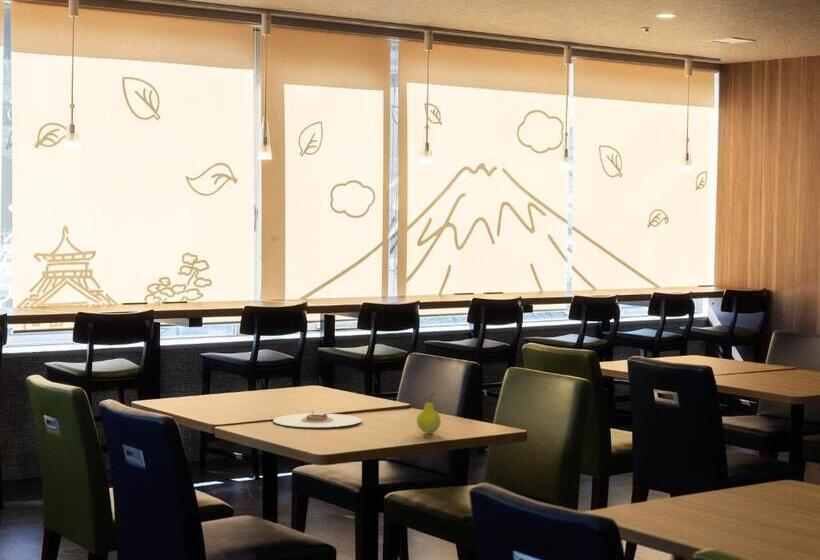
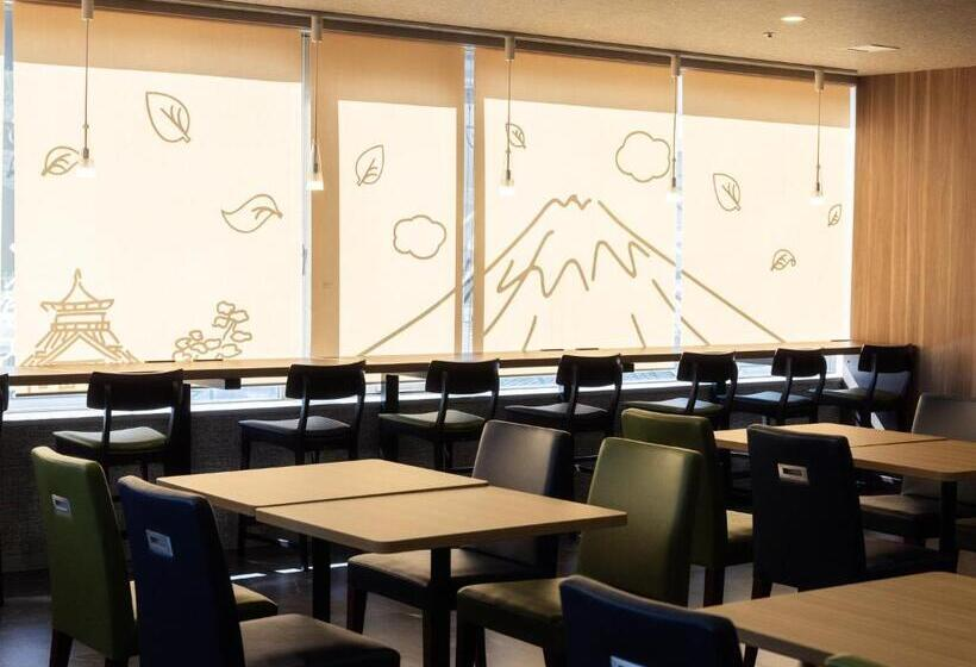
- plate [272,409,363,428]
- fruit [416,392,442,434]
